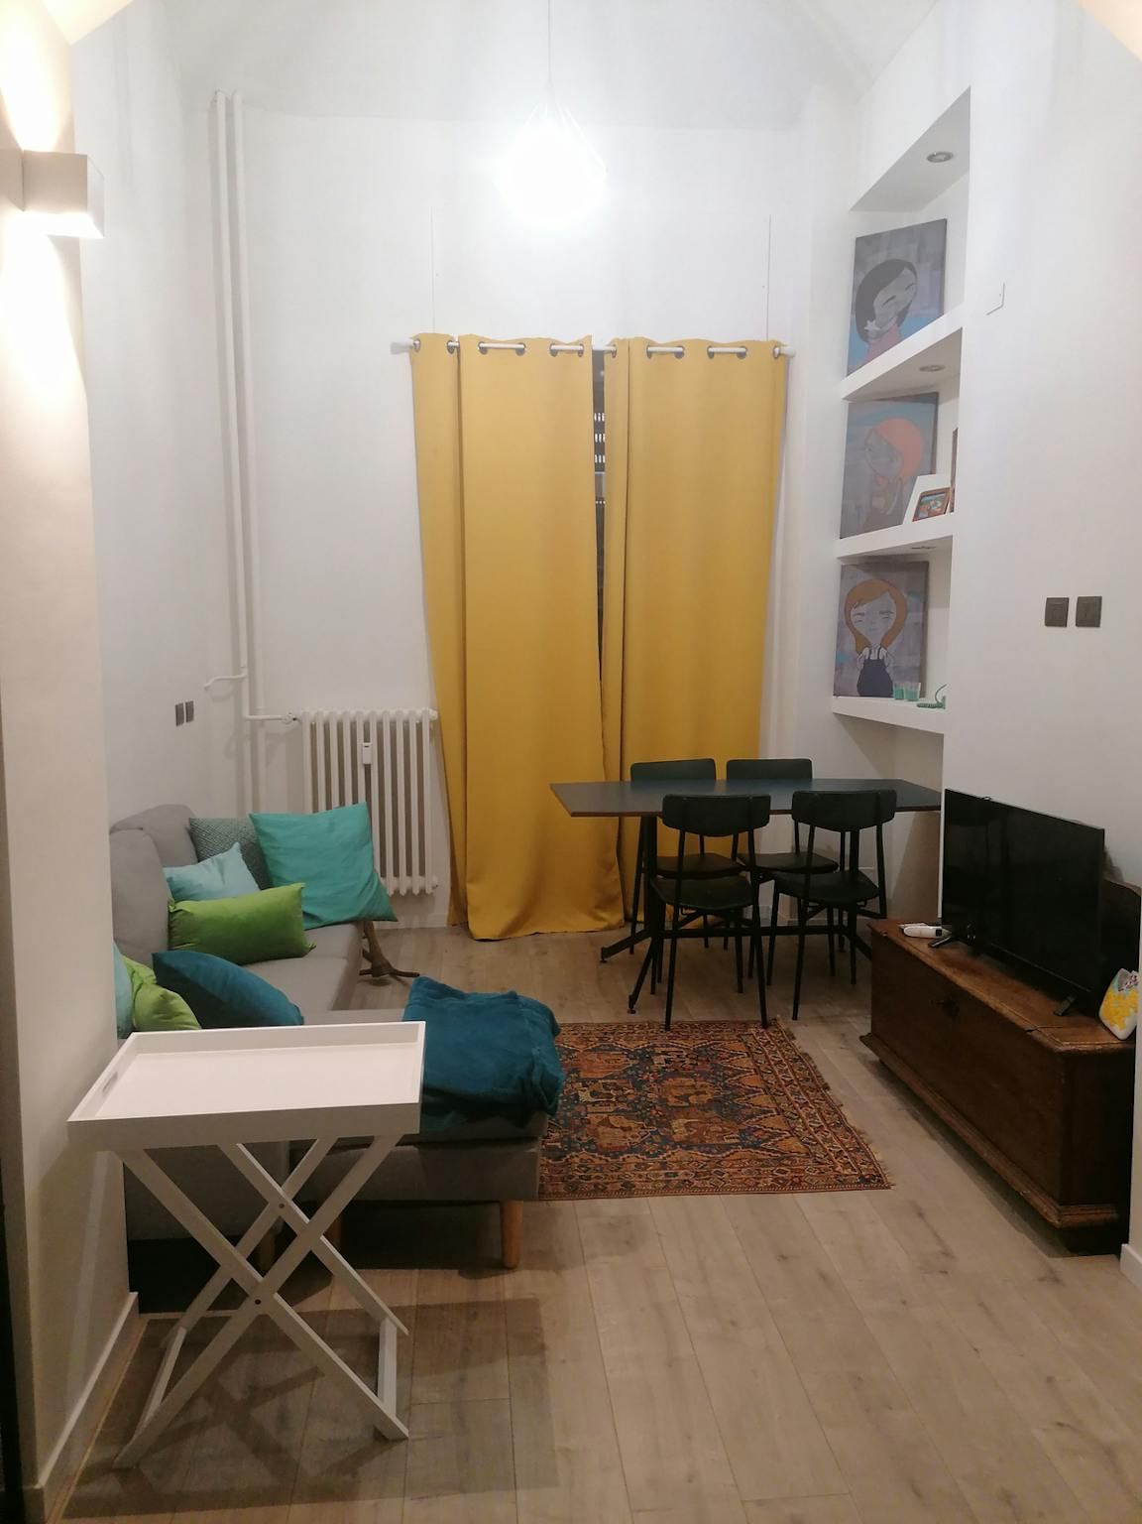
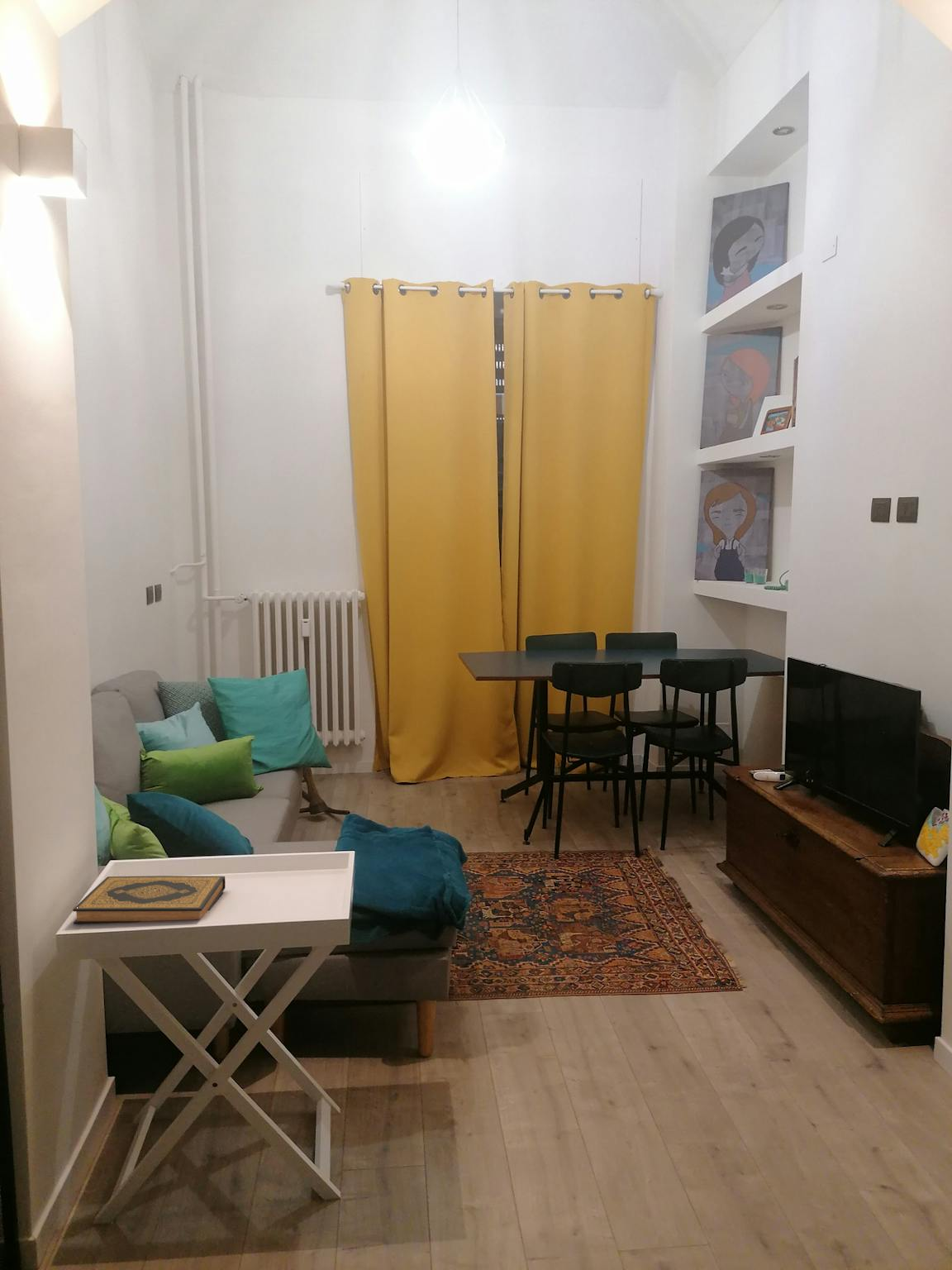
+ hardback book [72,875,226,925]
